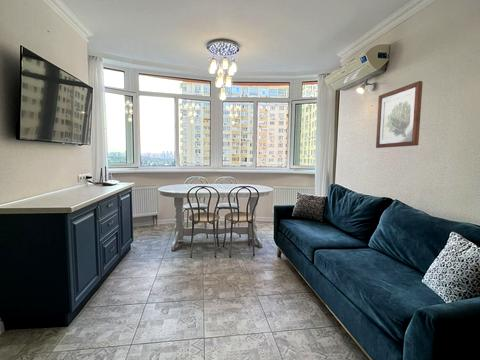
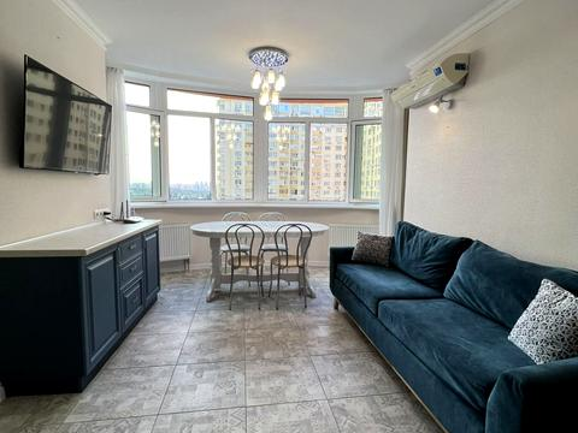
- wall art [375,80,424,149]
